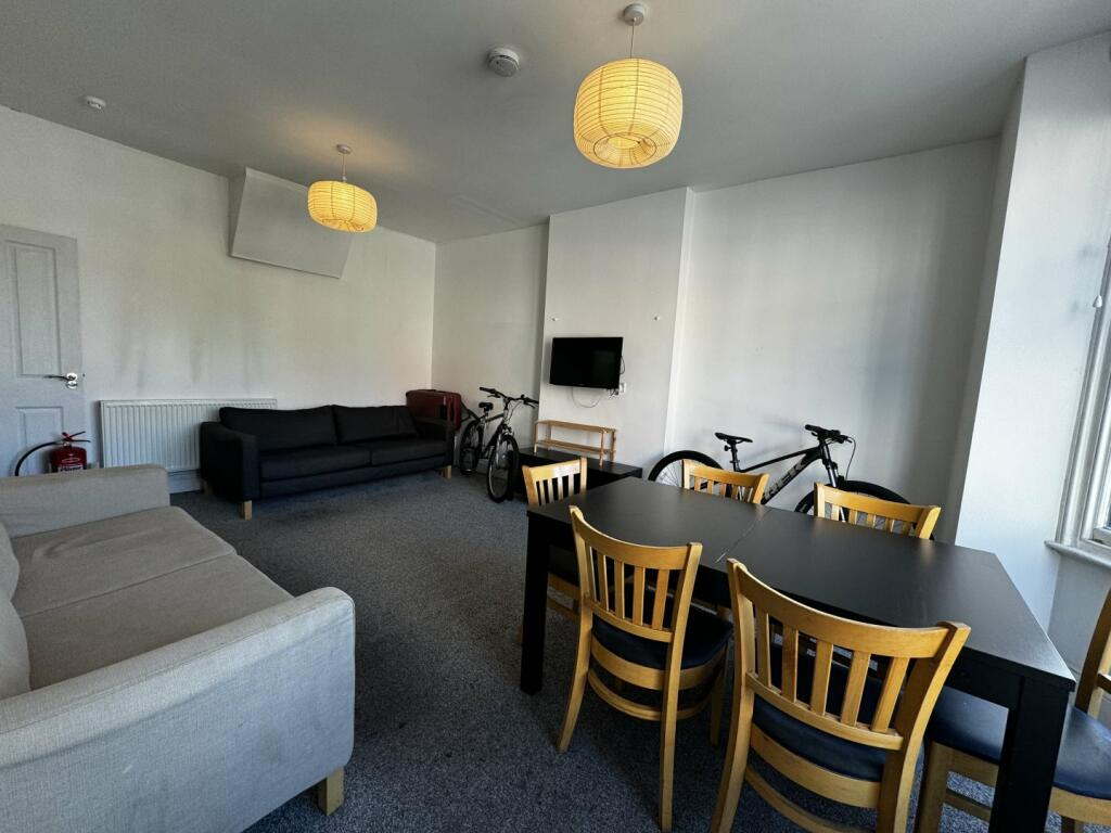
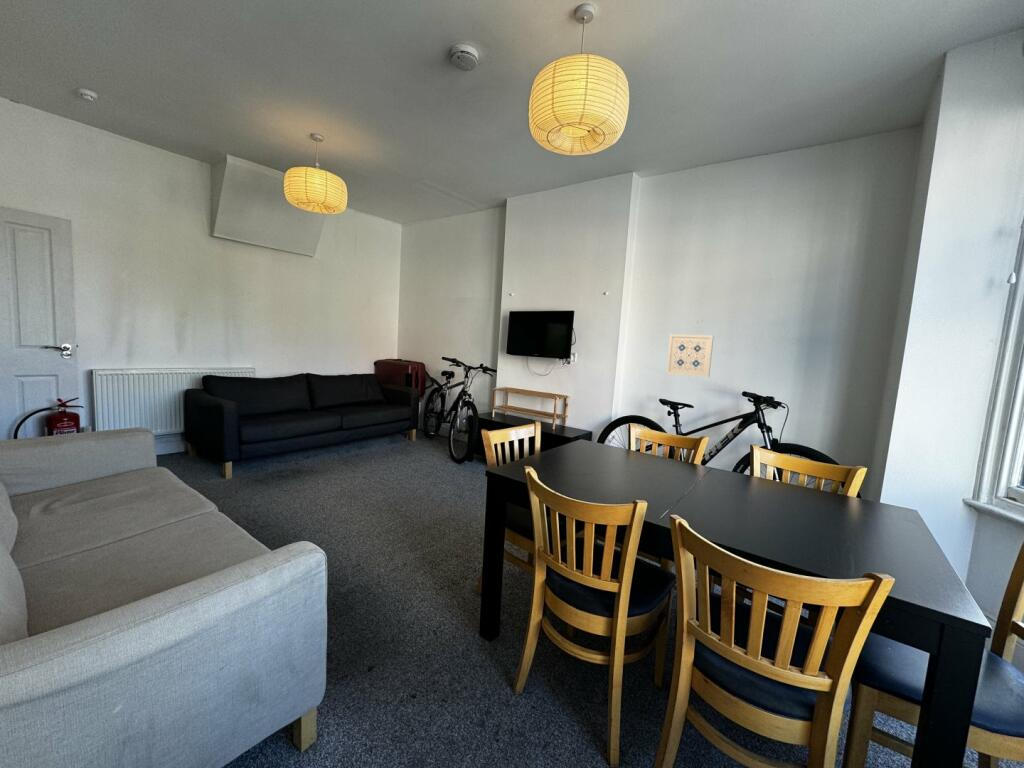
+ wall art [665,333,715,378]
